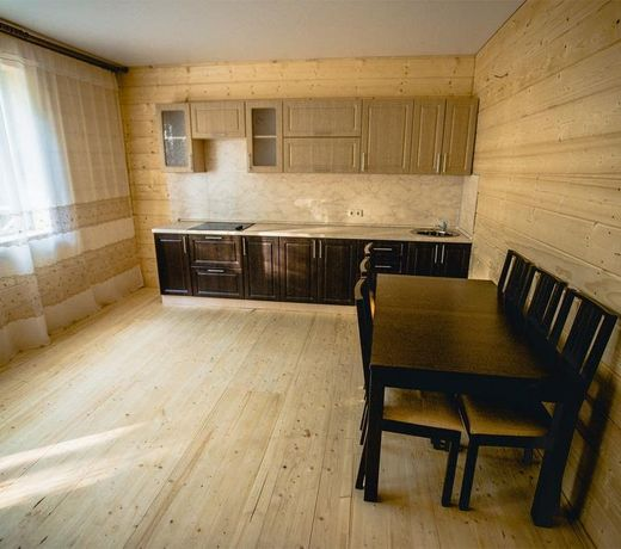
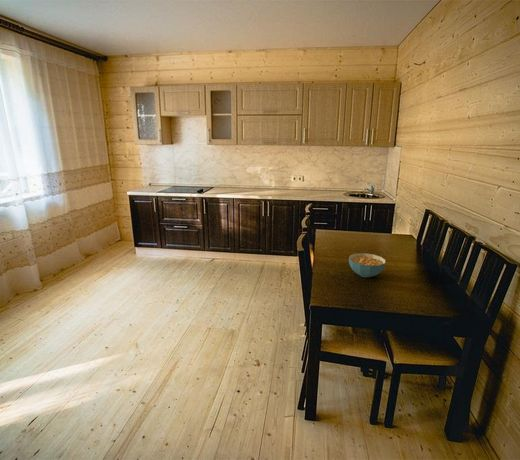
+ cereal bowl [348,252,387,278]
